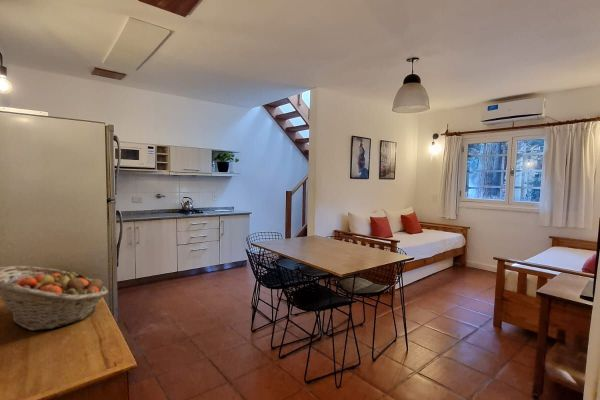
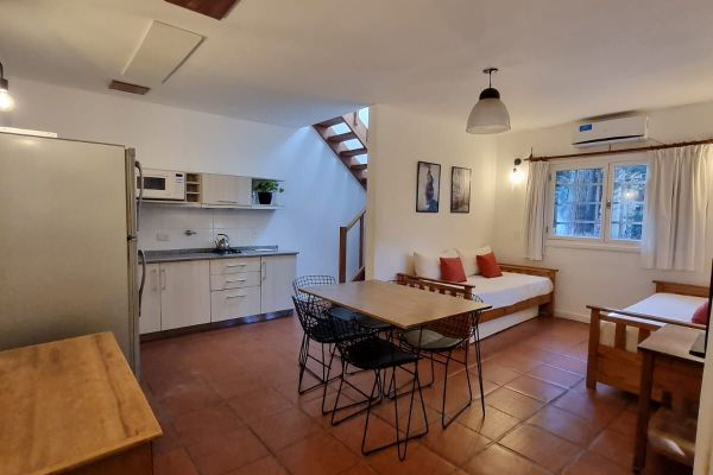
- fruit basket [0,265,109,332]
